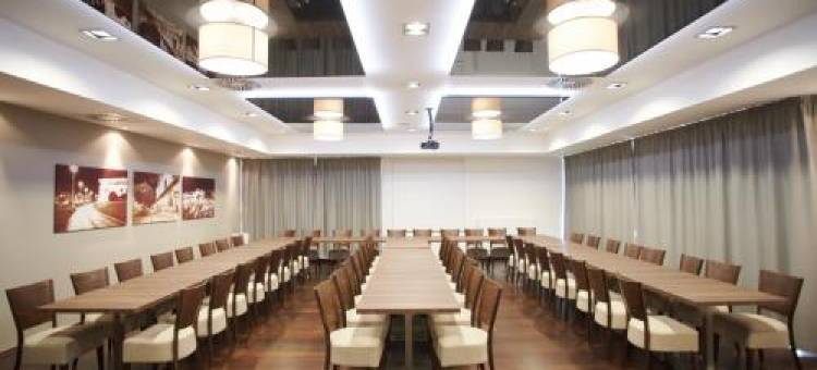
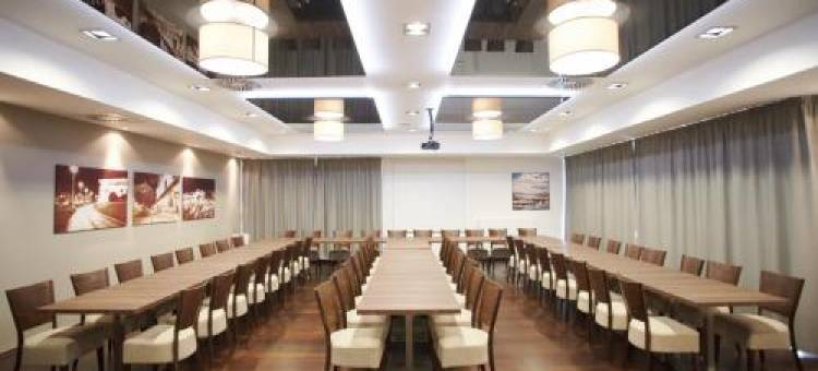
+ wall art [510,171,551,212]
